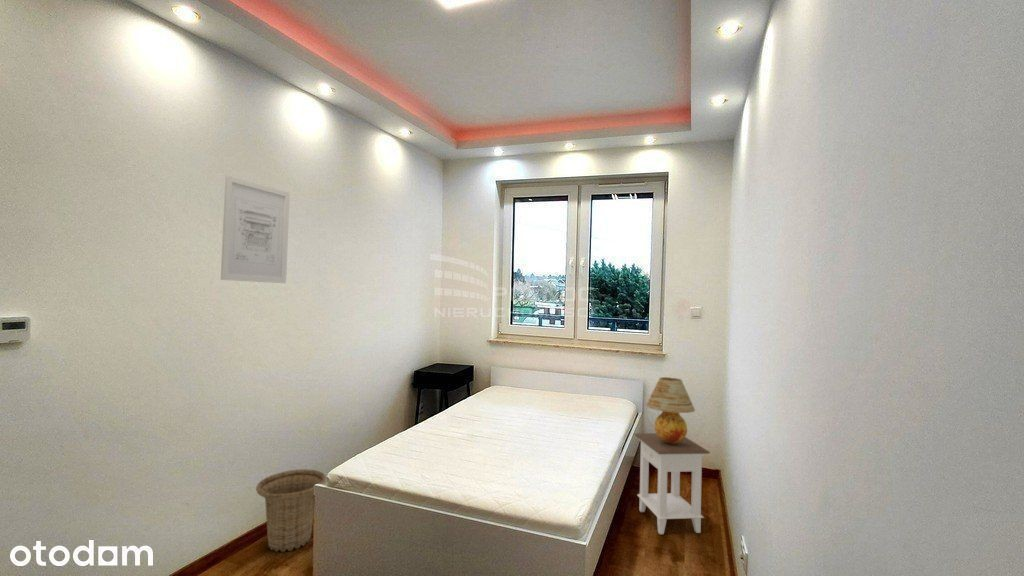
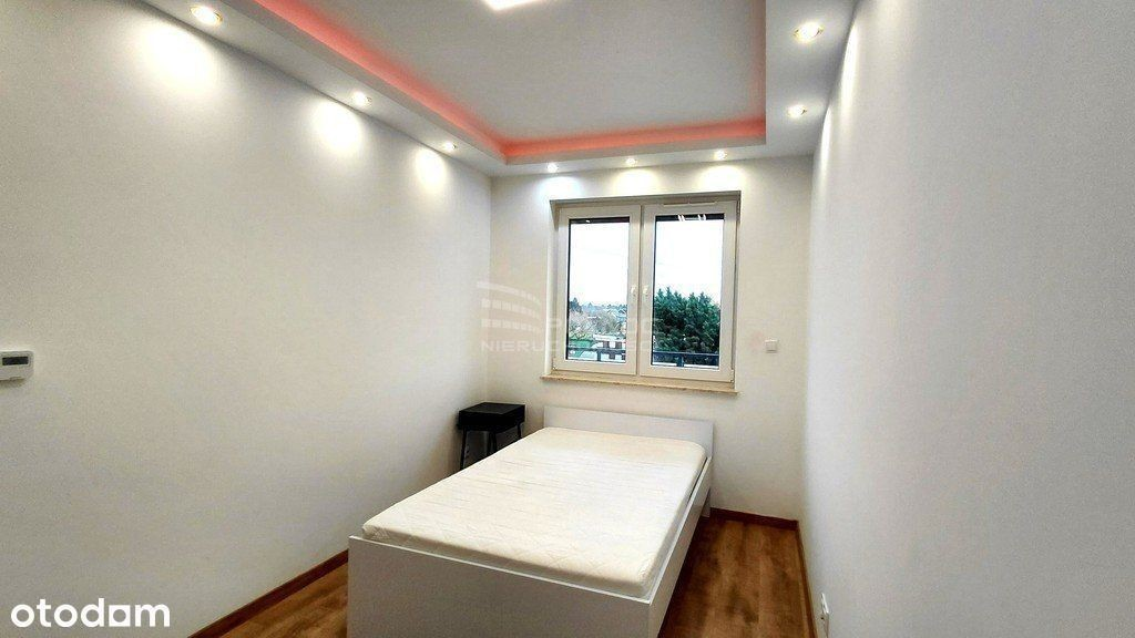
- table lamp [645,376,696,444]
- nightstand [633,432,711,535]
- wall art [220,174,291,284]
- basket [255,468,327,553]
